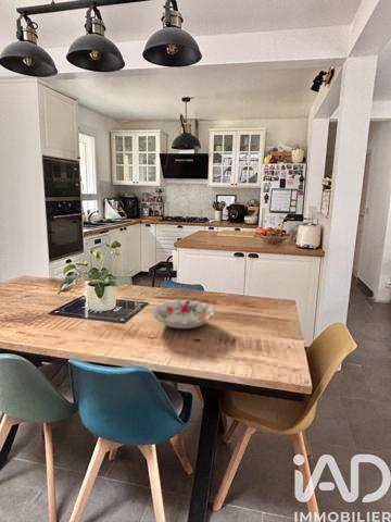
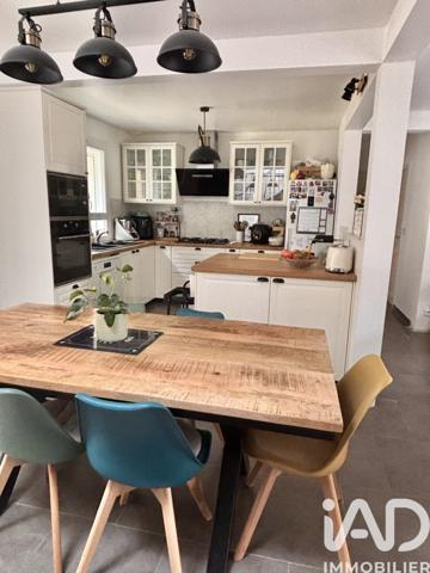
- decorative bowl [151,299,215,330]
